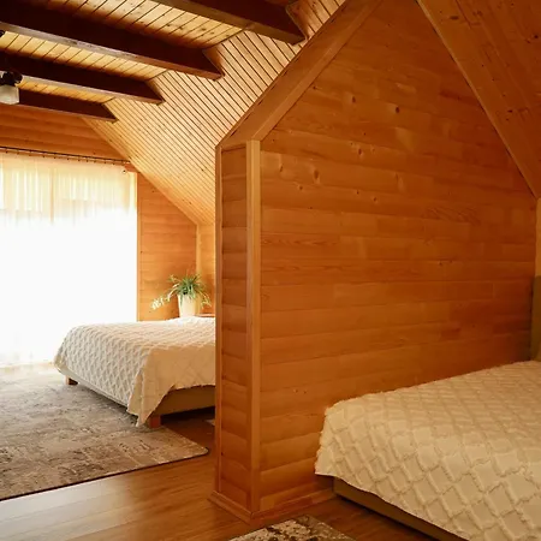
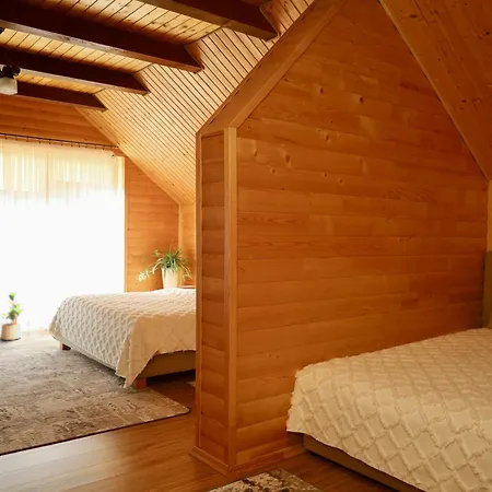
+ potted plant [0,291,25,341]
